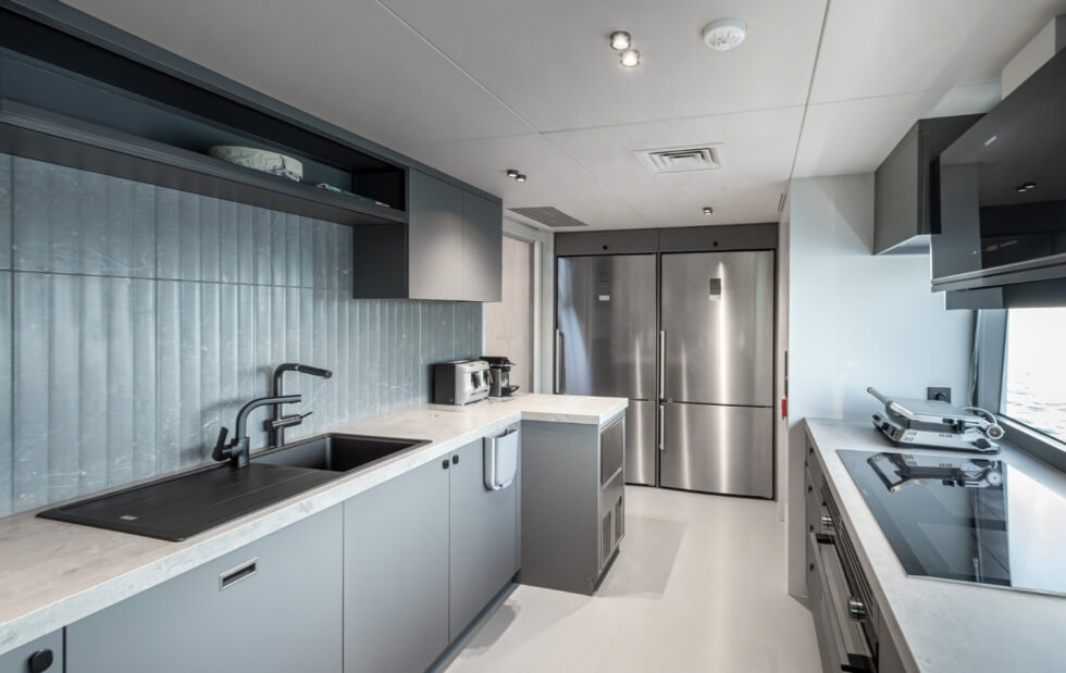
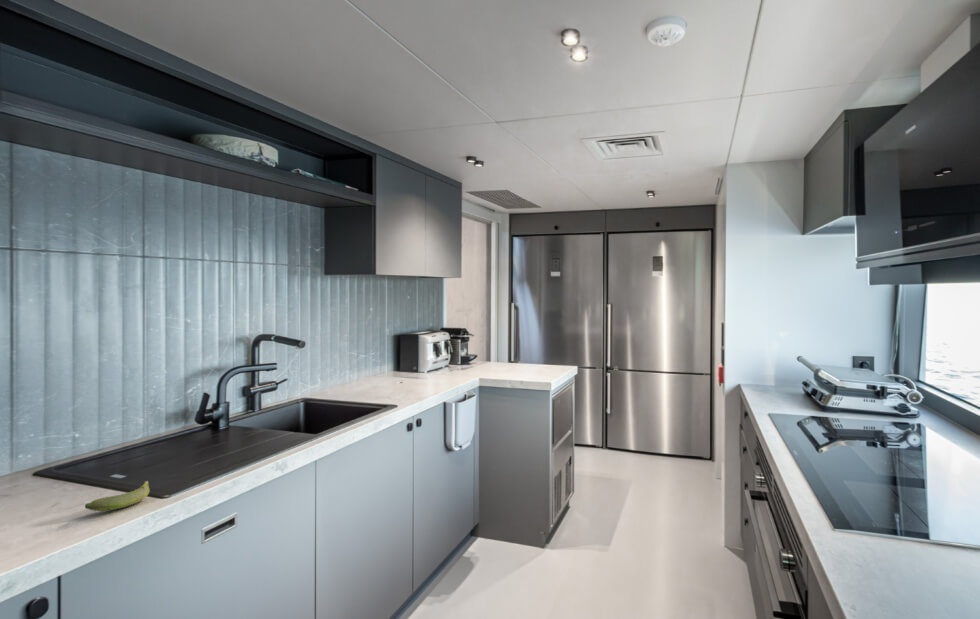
+ banana [84,480,150,512]
